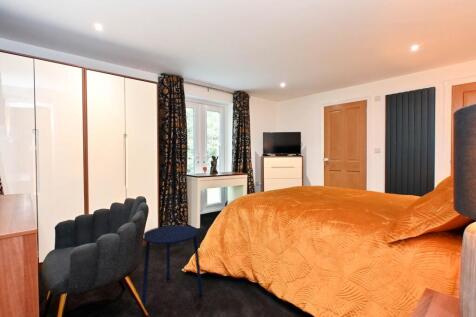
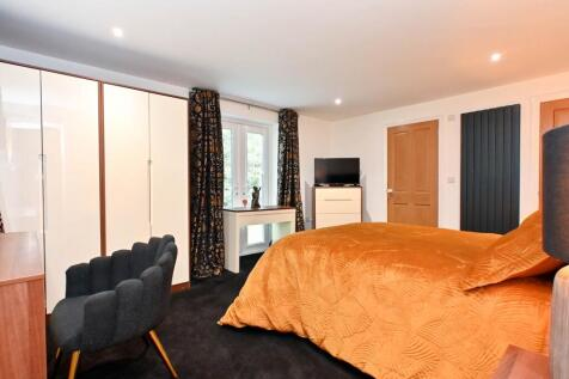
- side table [141,224,204,308]
